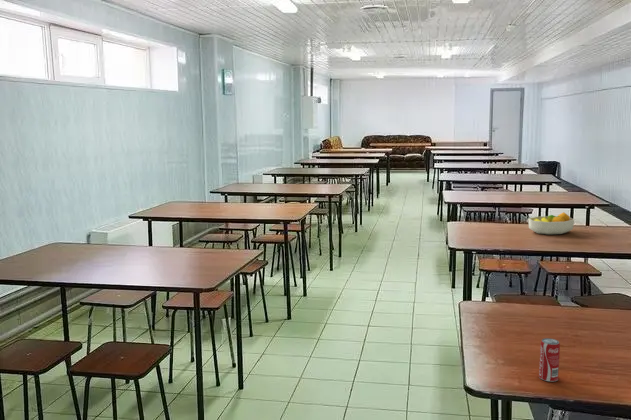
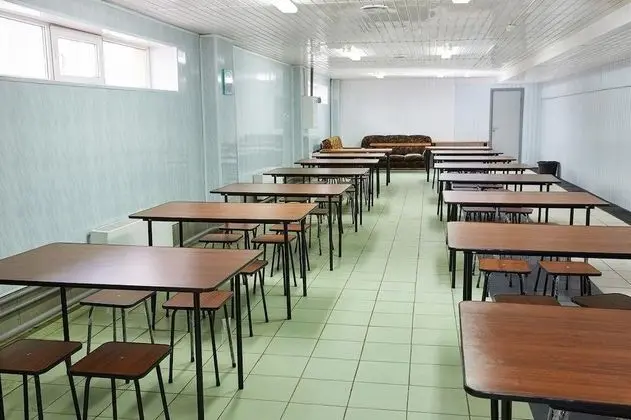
- fruit bowl [527,211,575,235]
- beverage can [538,337,561,383]
